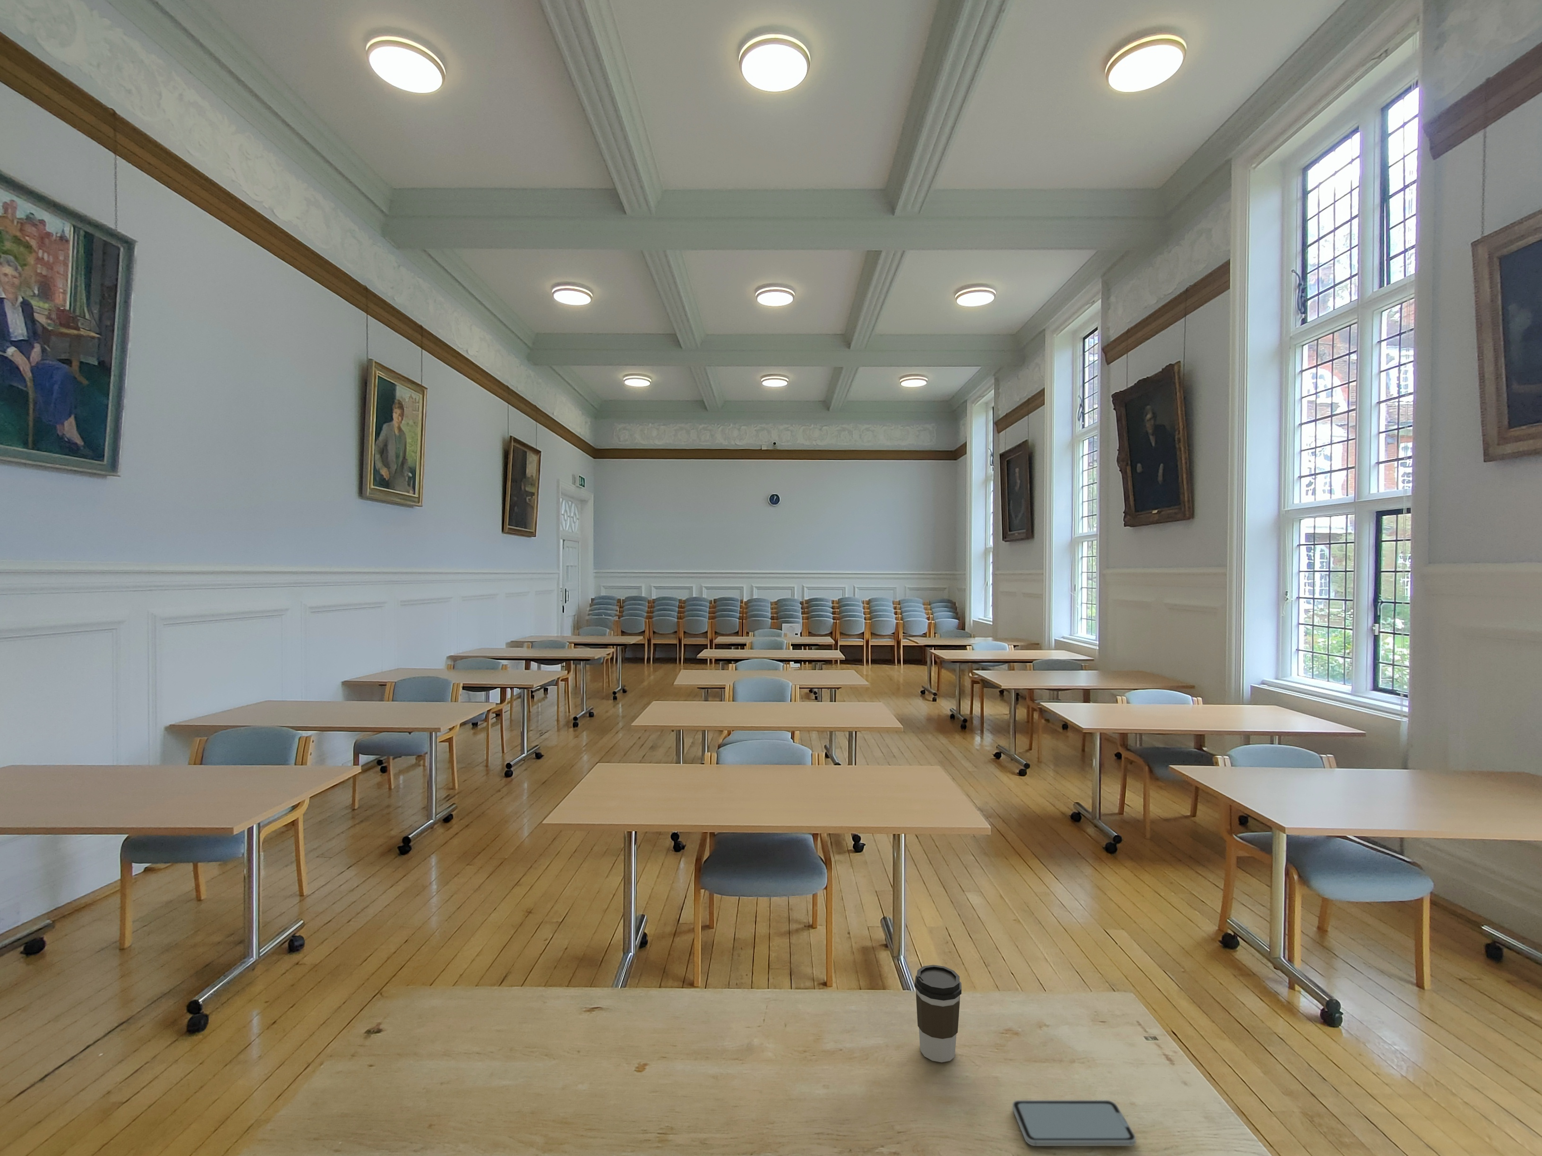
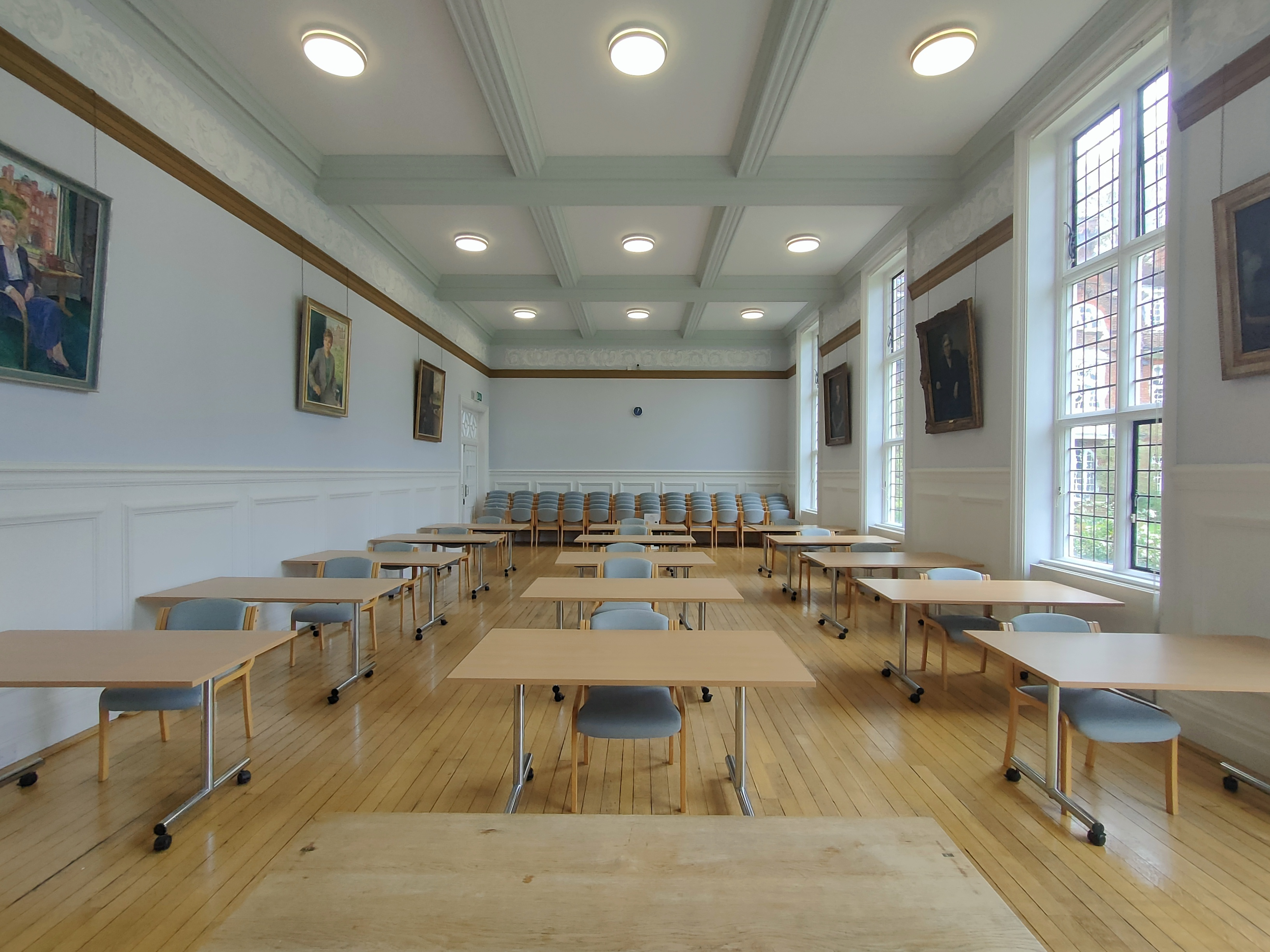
- smartphone [1011,1100,1136,1146]
- coffee cup [914,964,962,1062]
